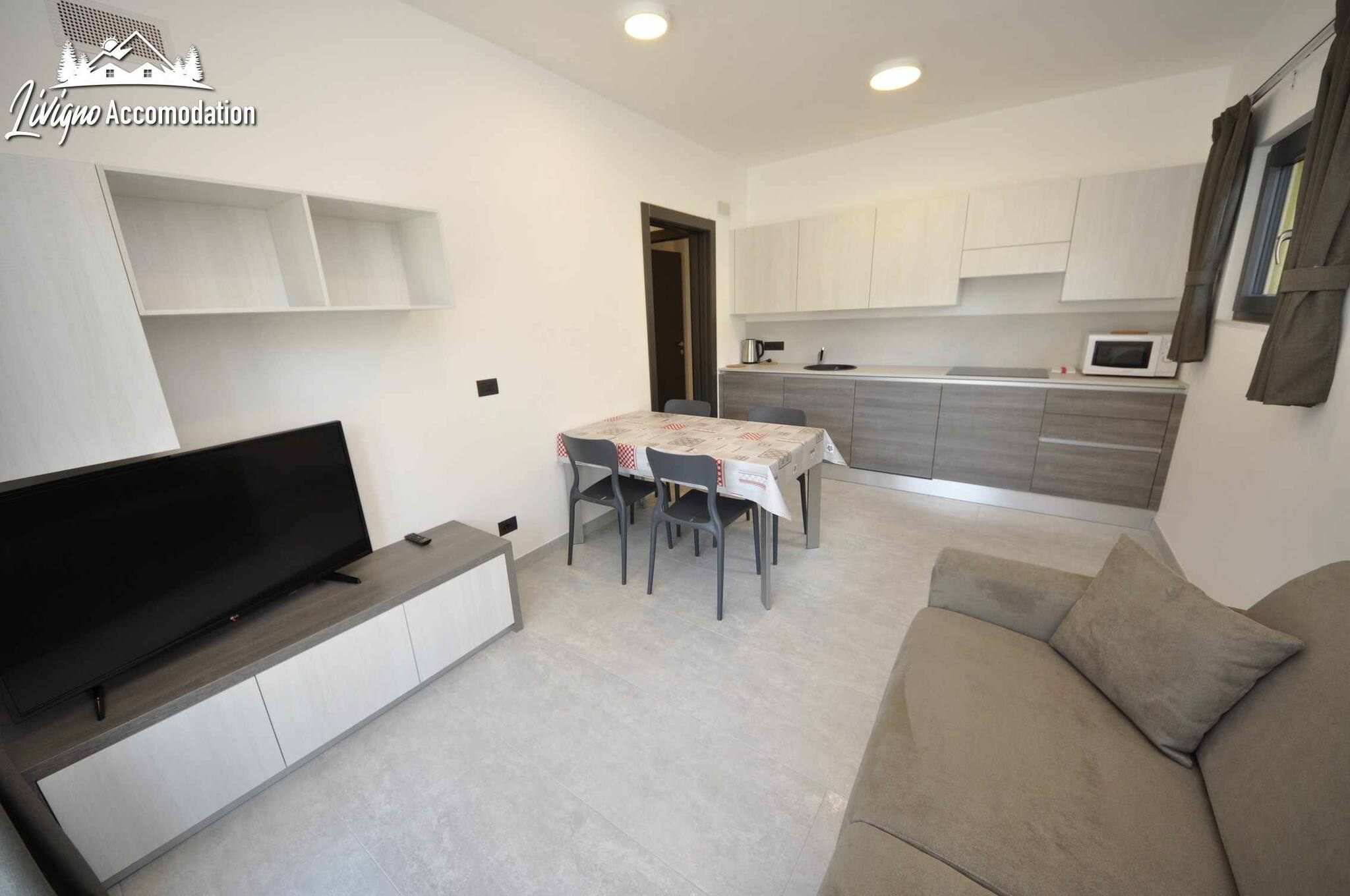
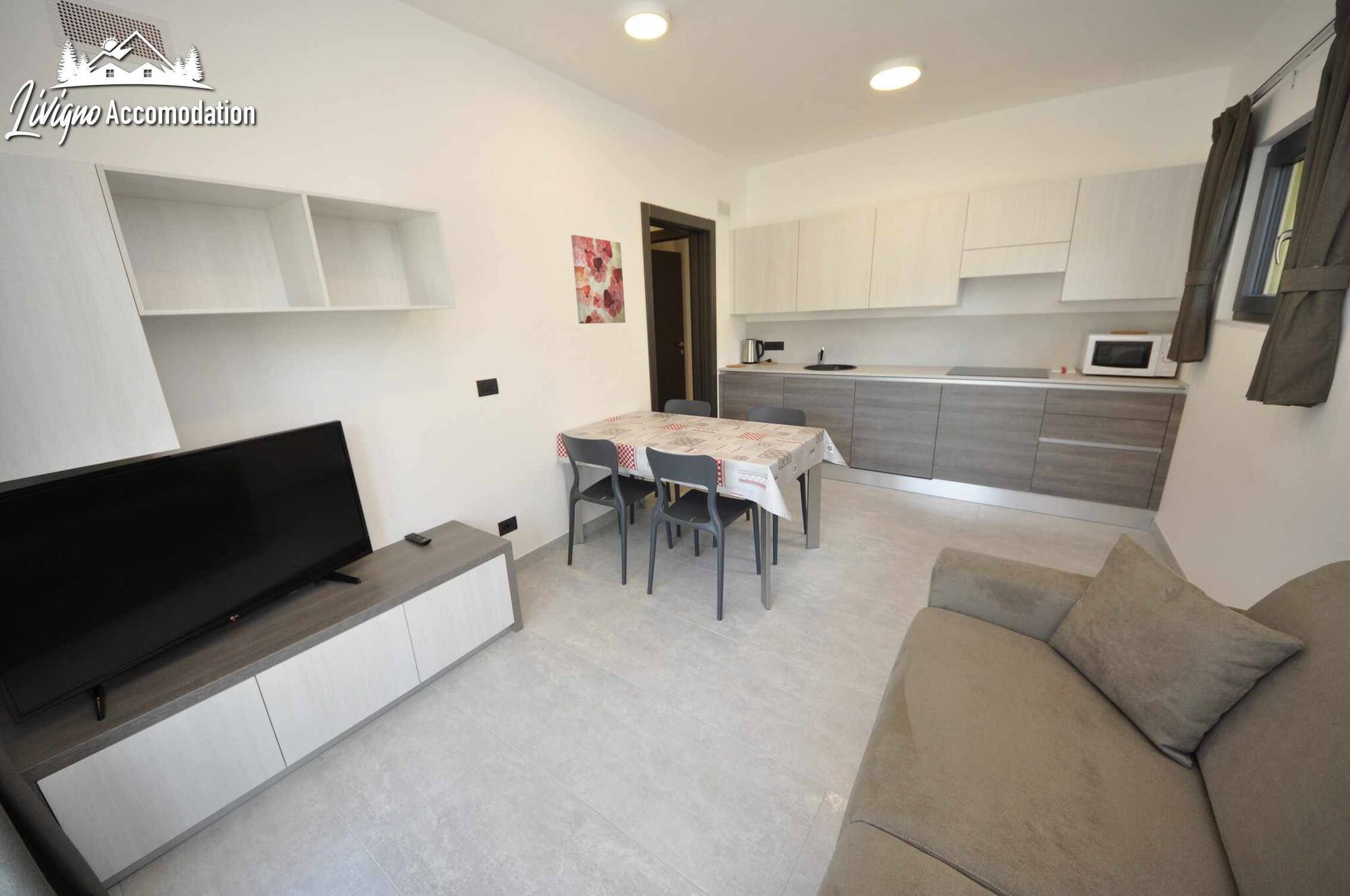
+ wall art [571,234,626,324]
